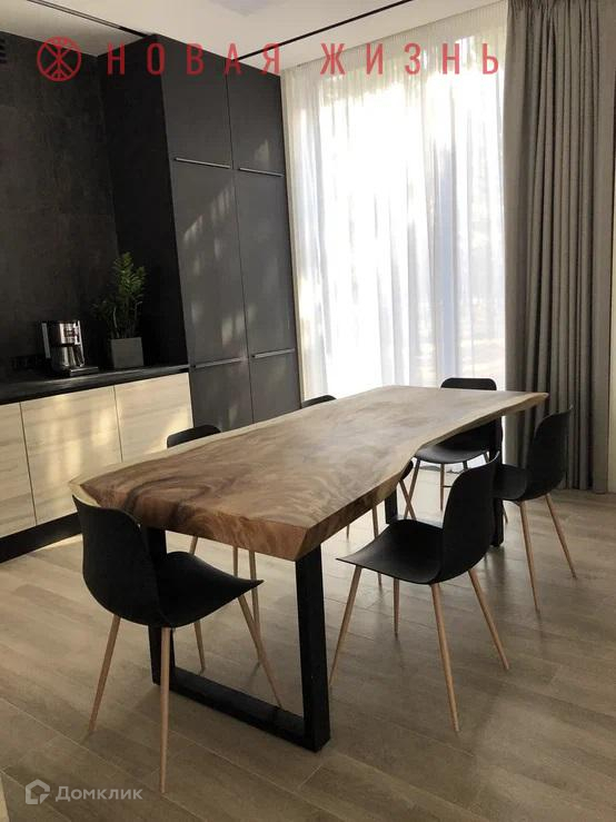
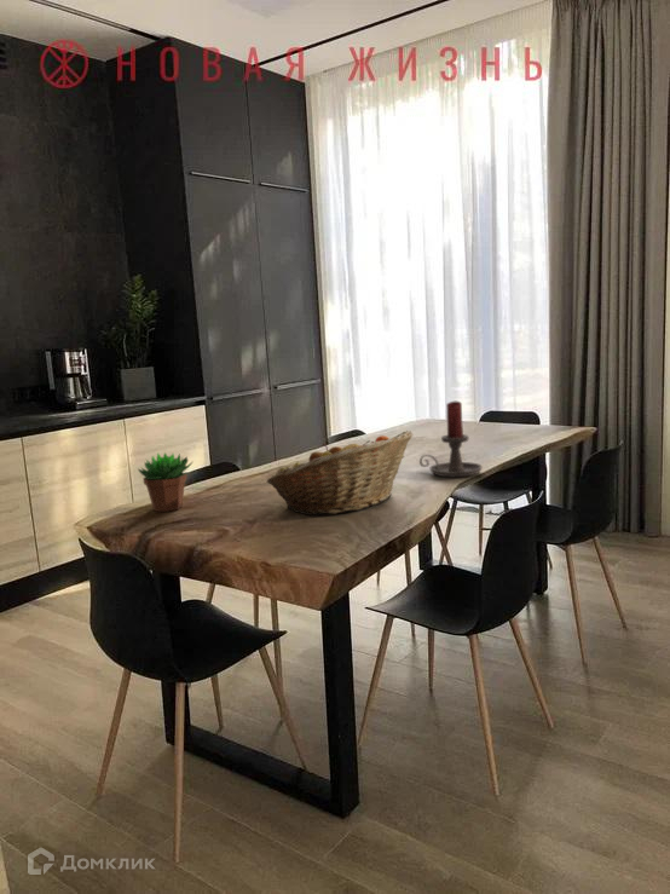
+ fruit basket [266,429,414,517]
+ succulent plant [137,451,195,513]
+ candle holder [418,400,484,478]
